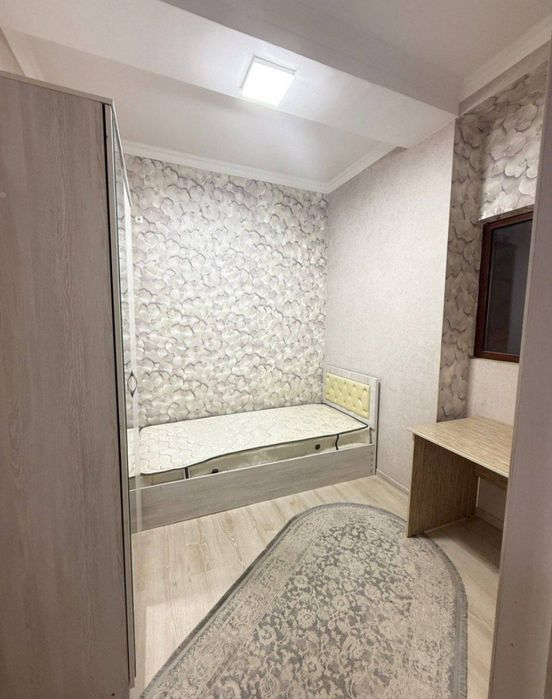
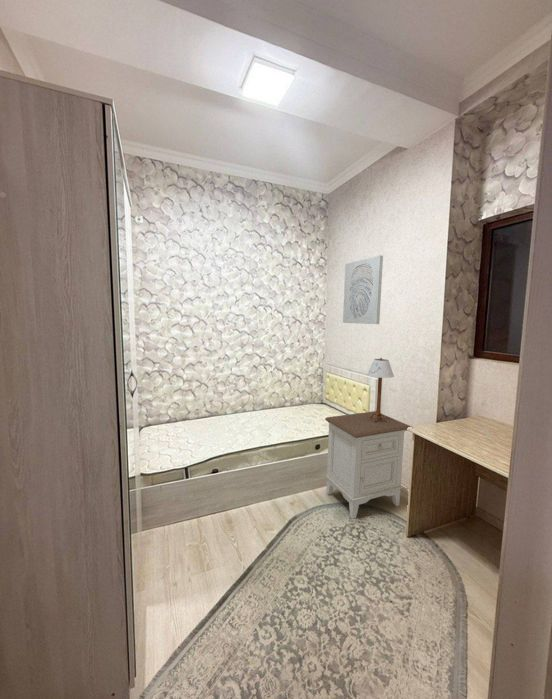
+ nightstand [324,410,412,520]
+ table lamp [366,357,395,422]
+ wall art [342,254,384,325]
